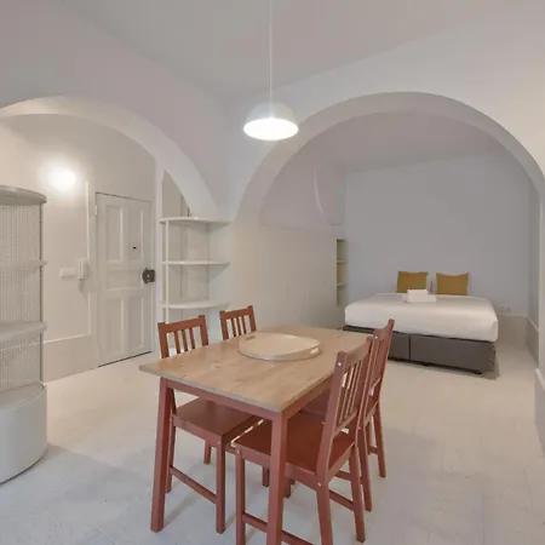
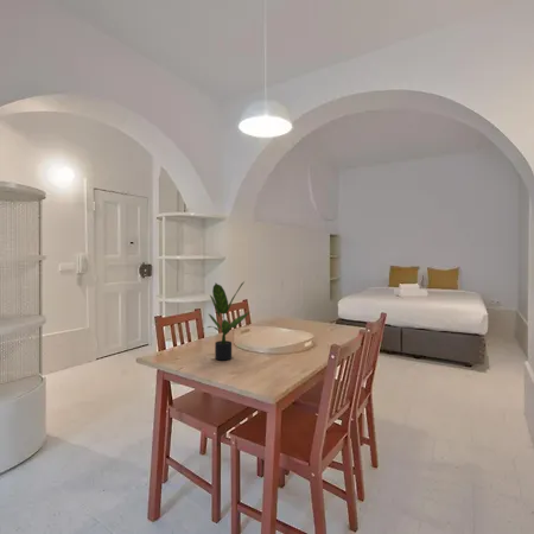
+ potted plant [206,280,250,361]
